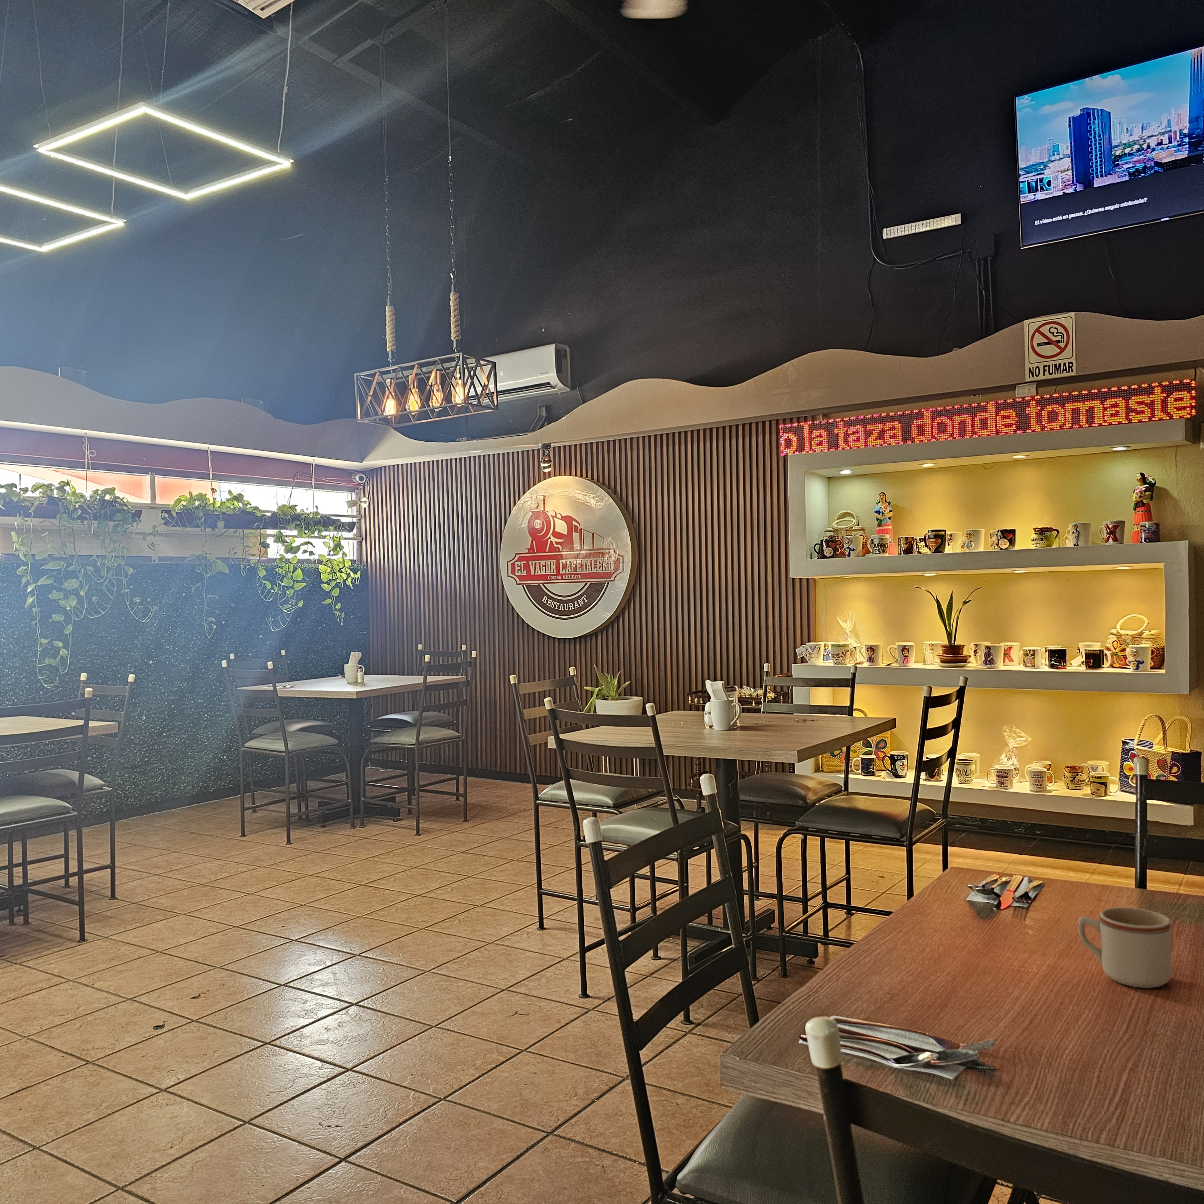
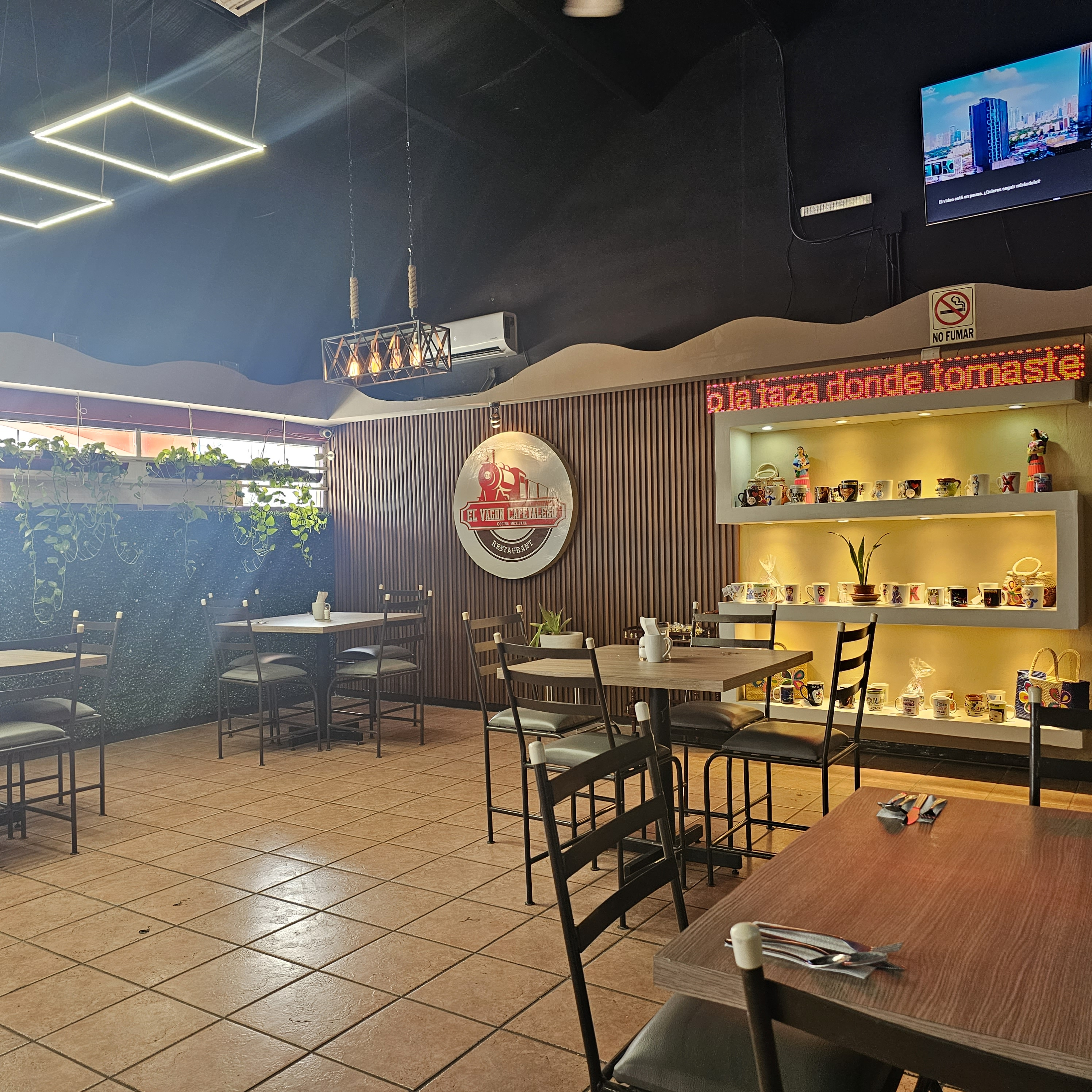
- mug [1078,907,1172,988]
